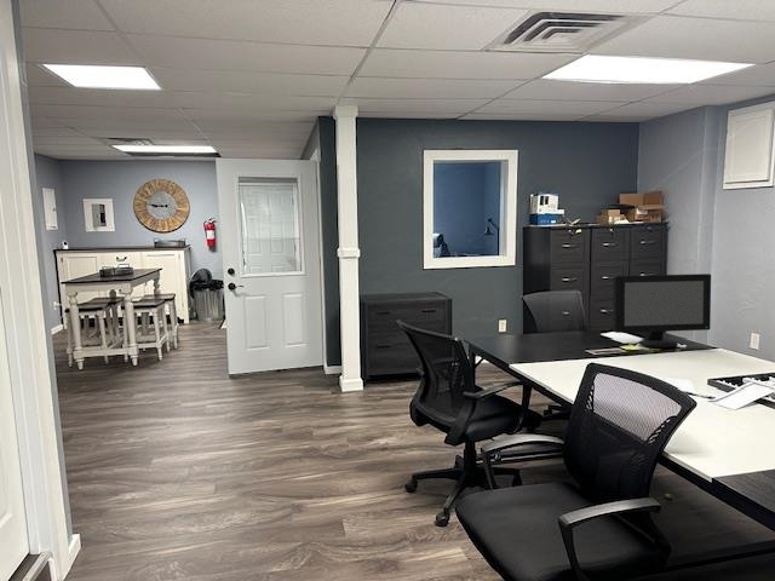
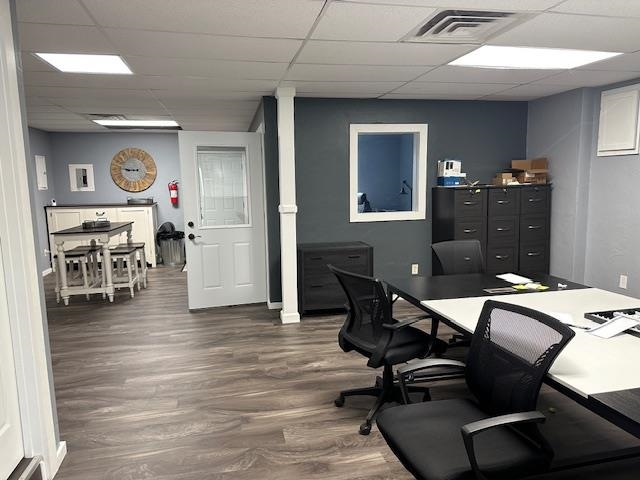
- computer monitor [612,272,712,349]
